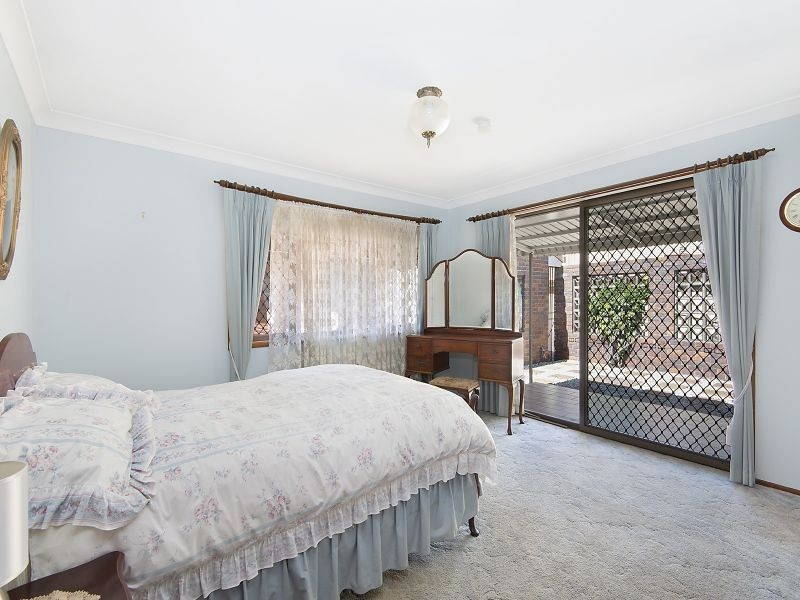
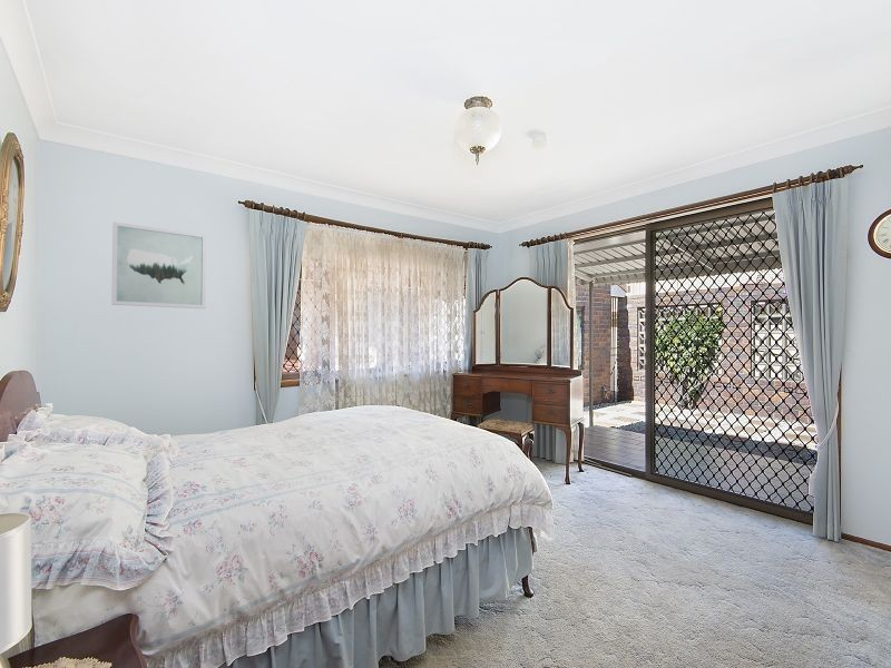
+ wall art [110,220,207,310]
